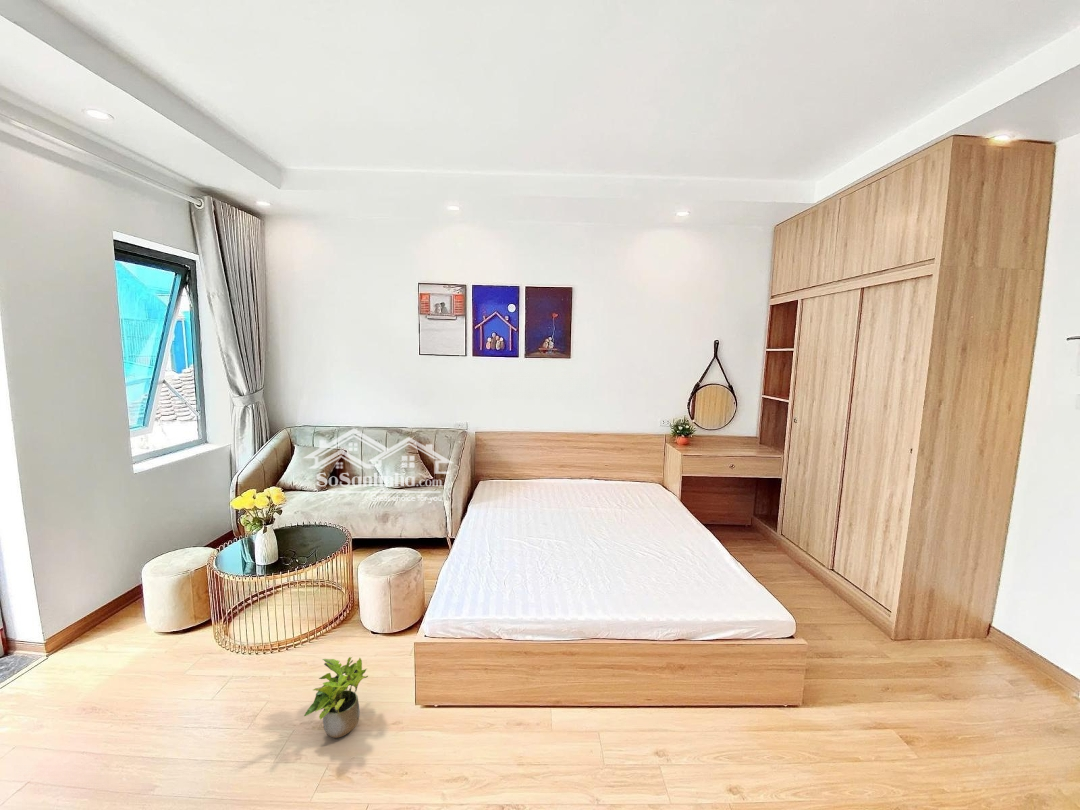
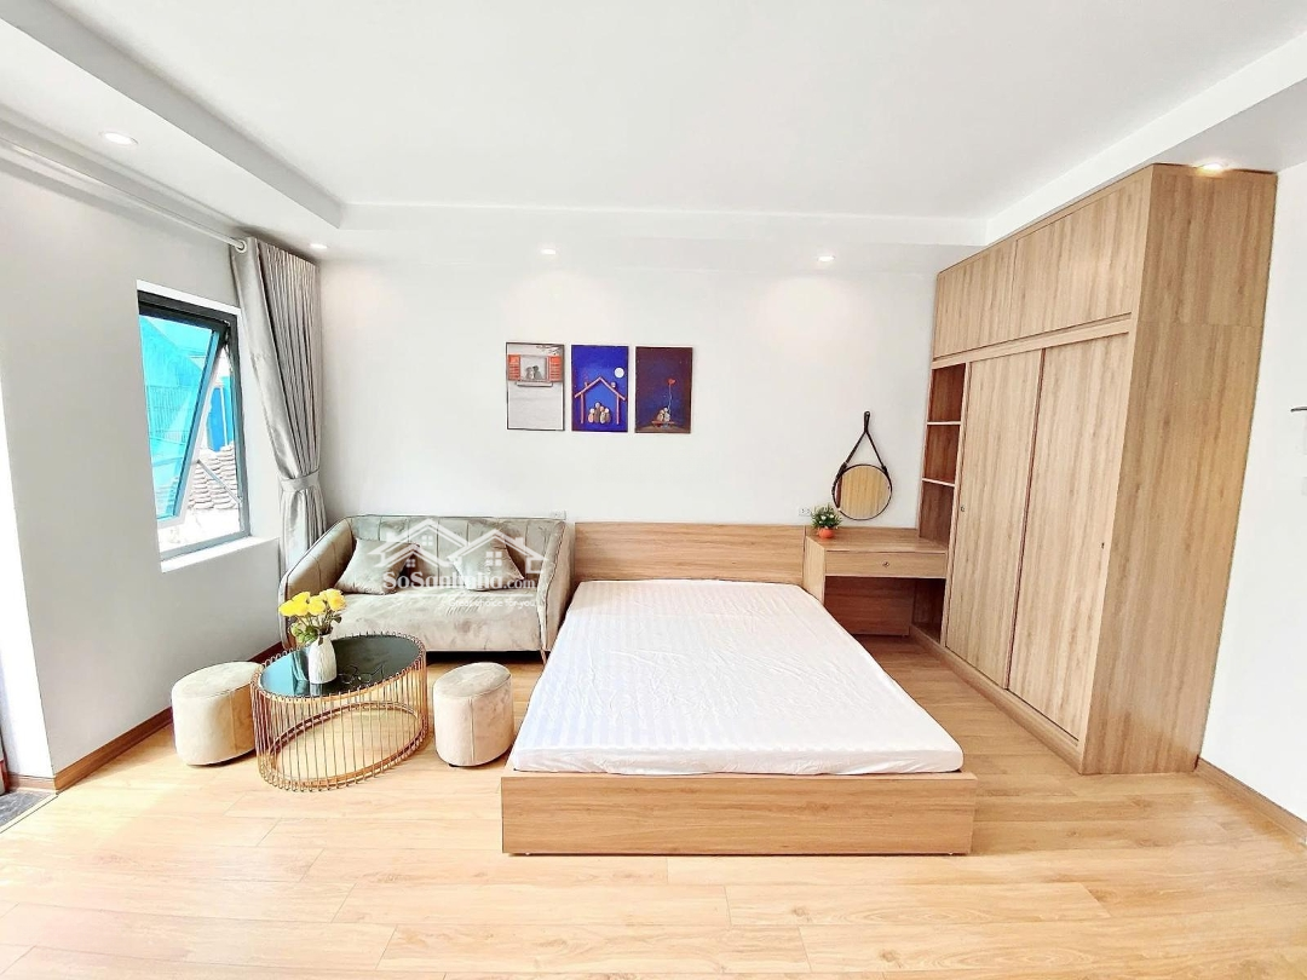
- potted plant [303,656,369,739]
